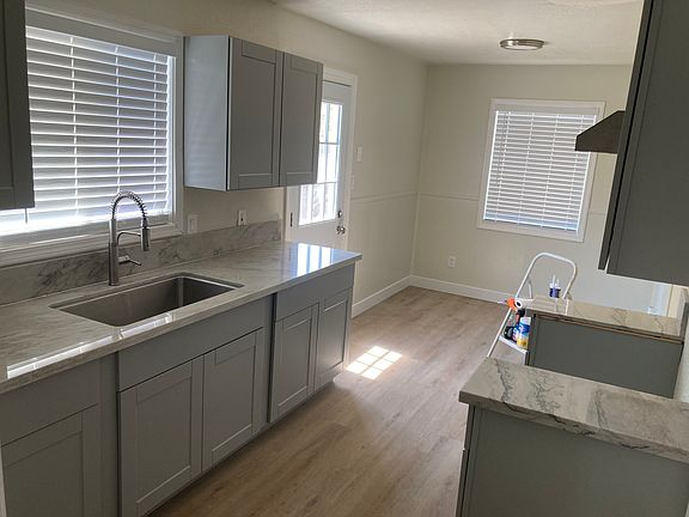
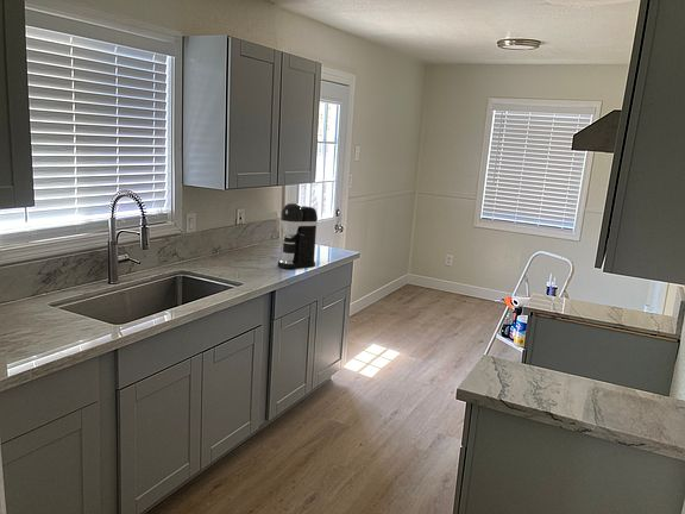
+ coffee maker [277,202,319,270]
